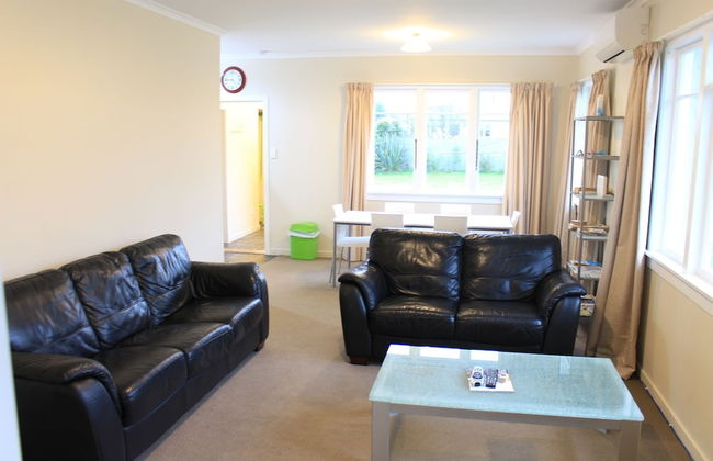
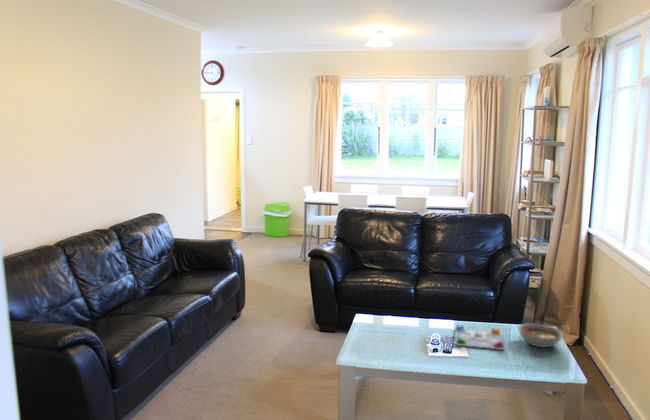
+ board game [454,324,506,351]
+ bowl [517,322,564,348]
